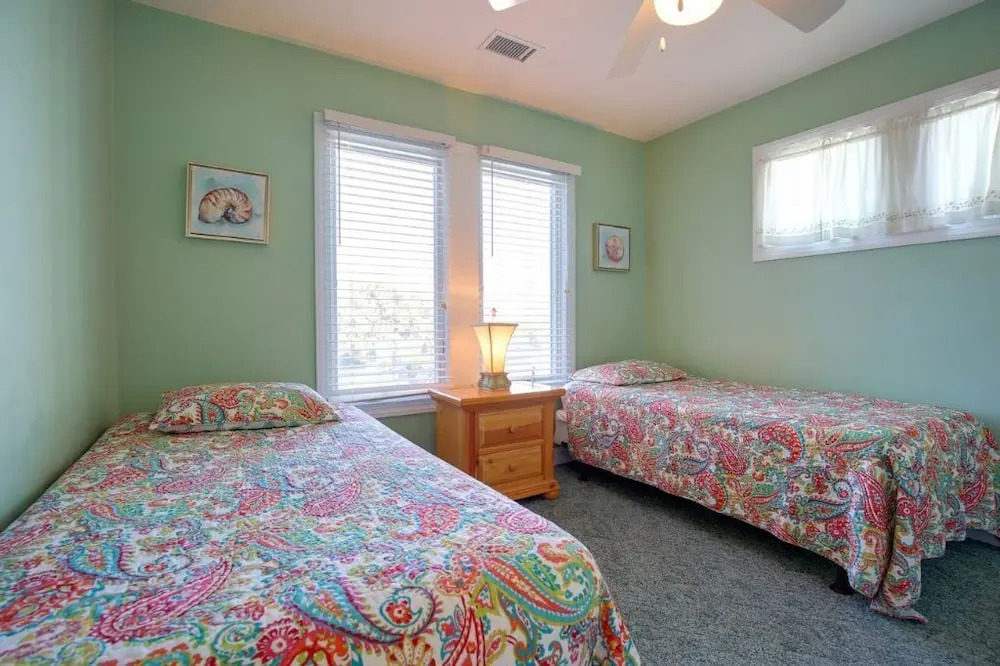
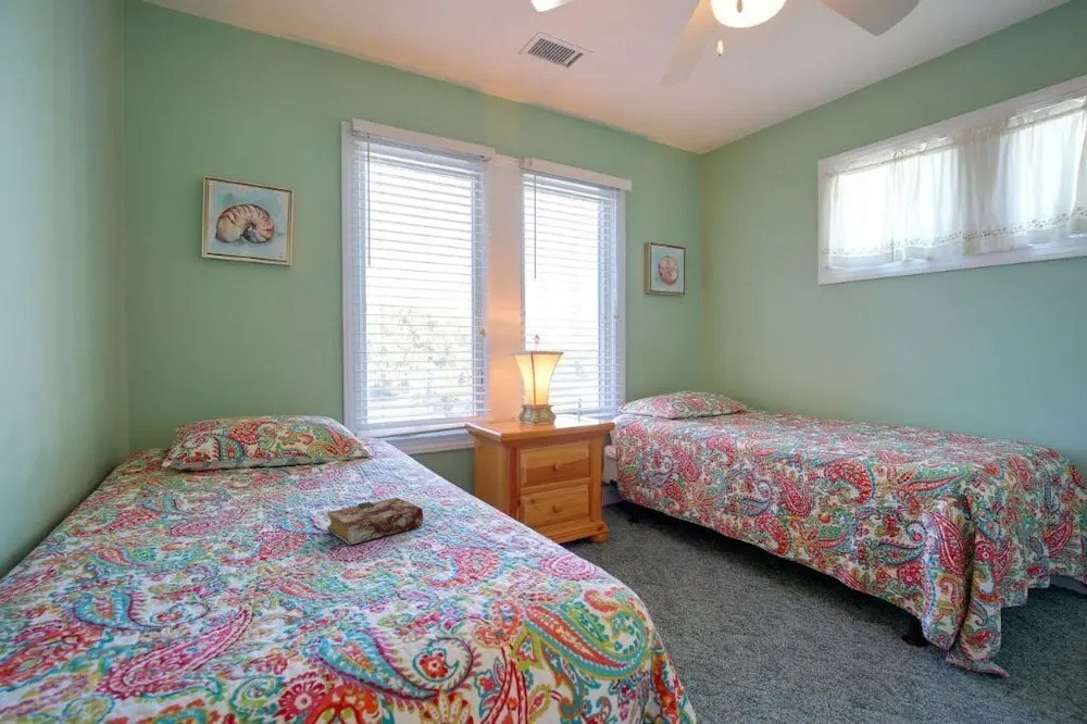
+ book [326,497,424,546]
